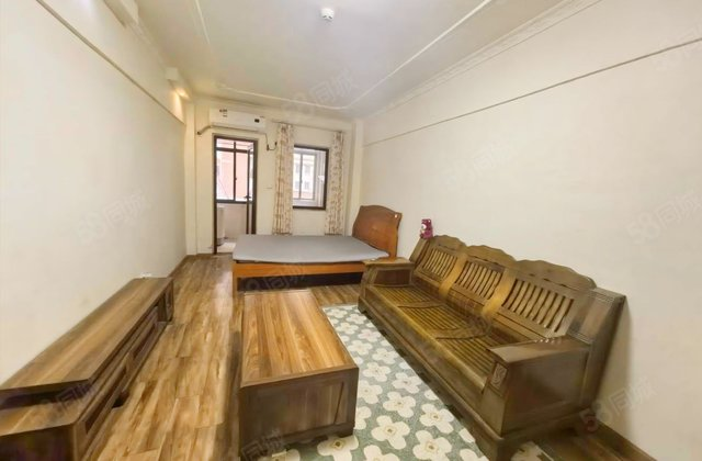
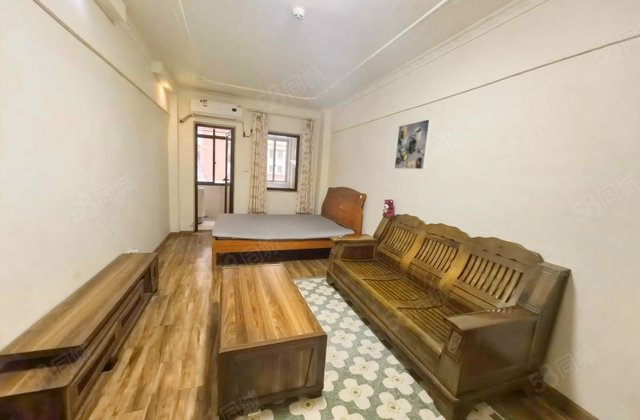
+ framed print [393,118,433,170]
